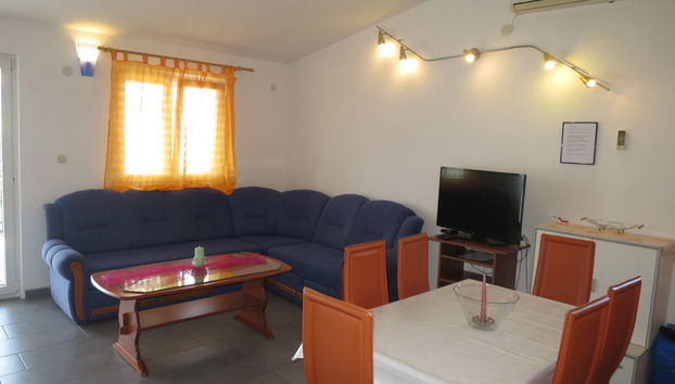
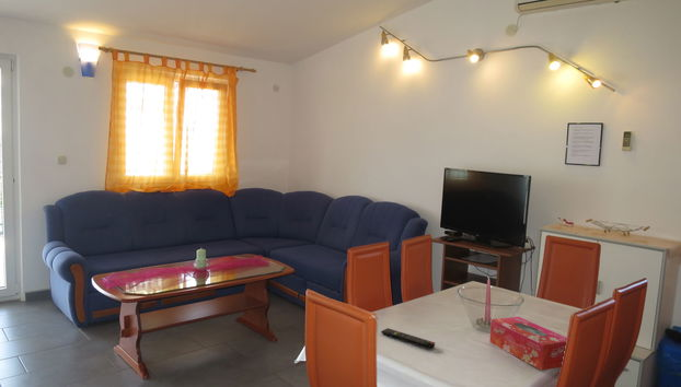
+ tissue box [489,316,568,372]
+ remote control [380,327,436,350]
